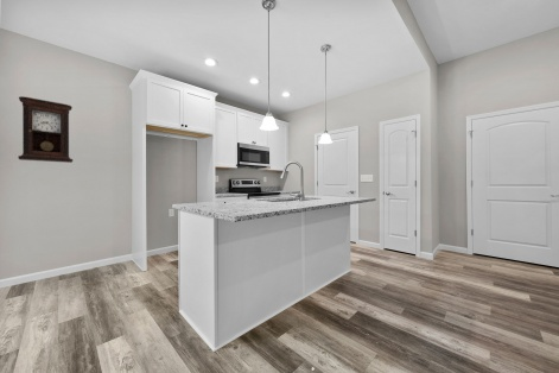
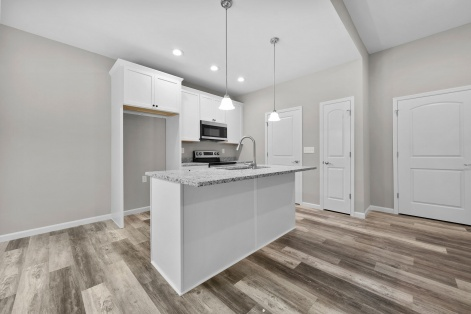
- pendulum clock [17,95,74,164]
